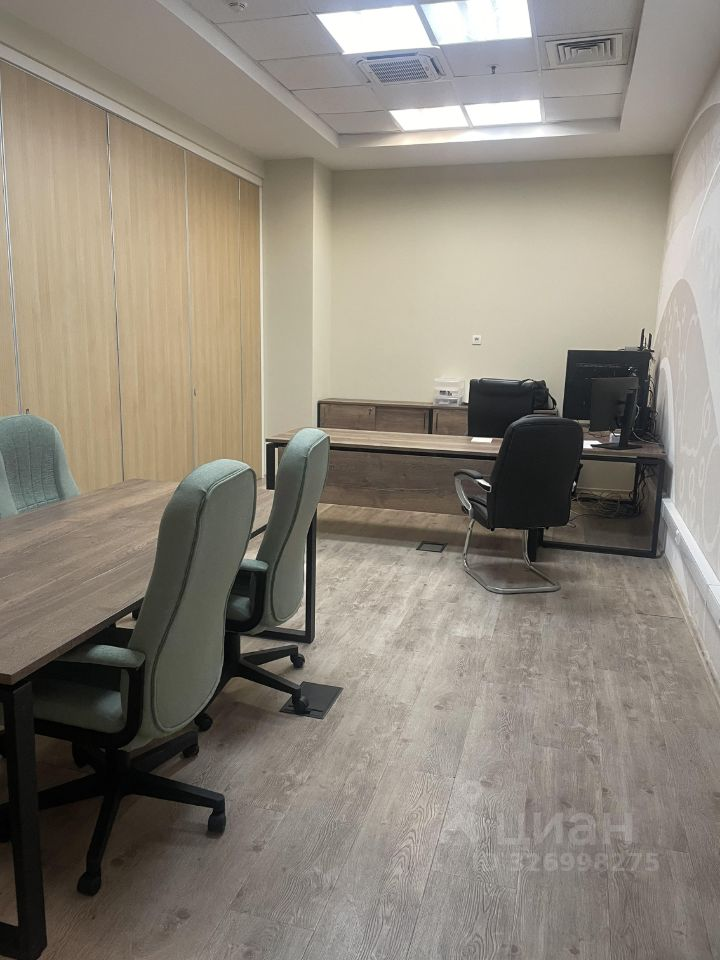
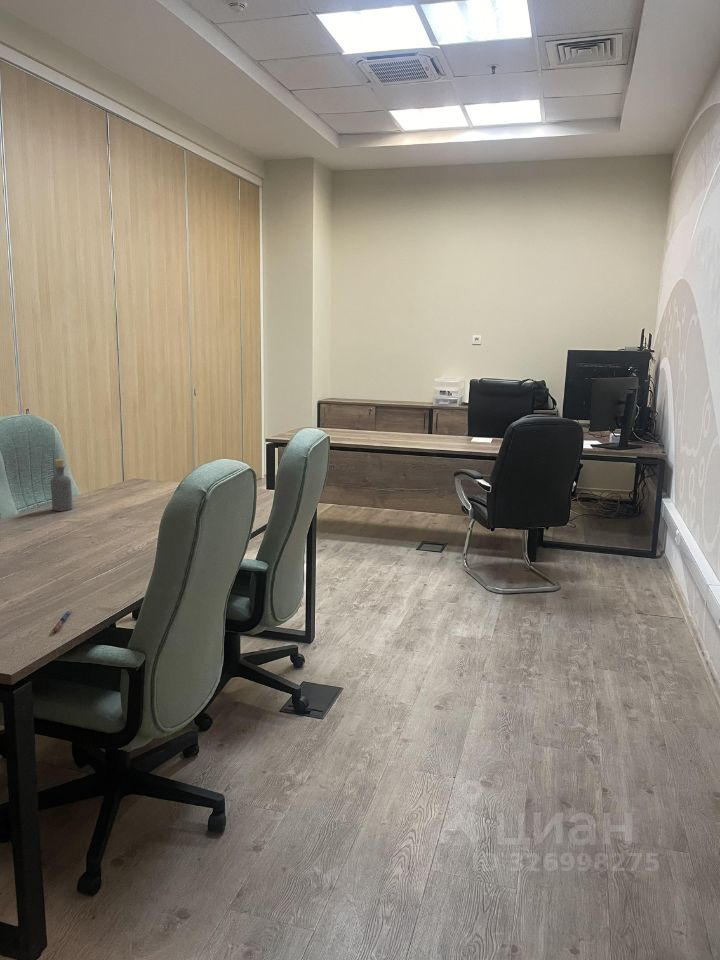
+ pen [52,609,73,633]
+ bottle [50,458,73,512]
